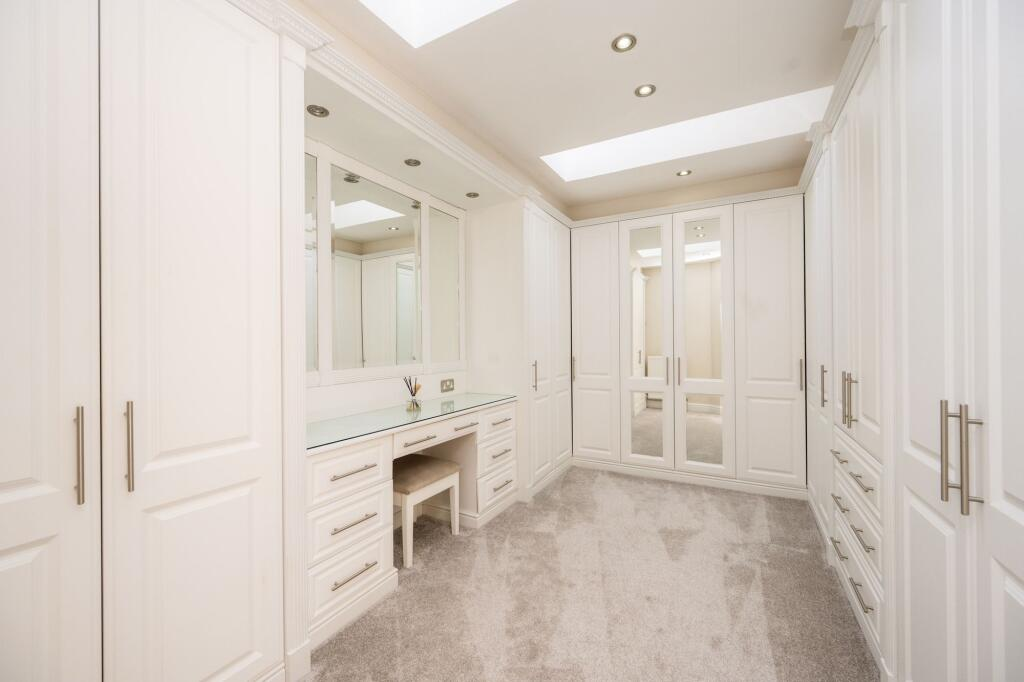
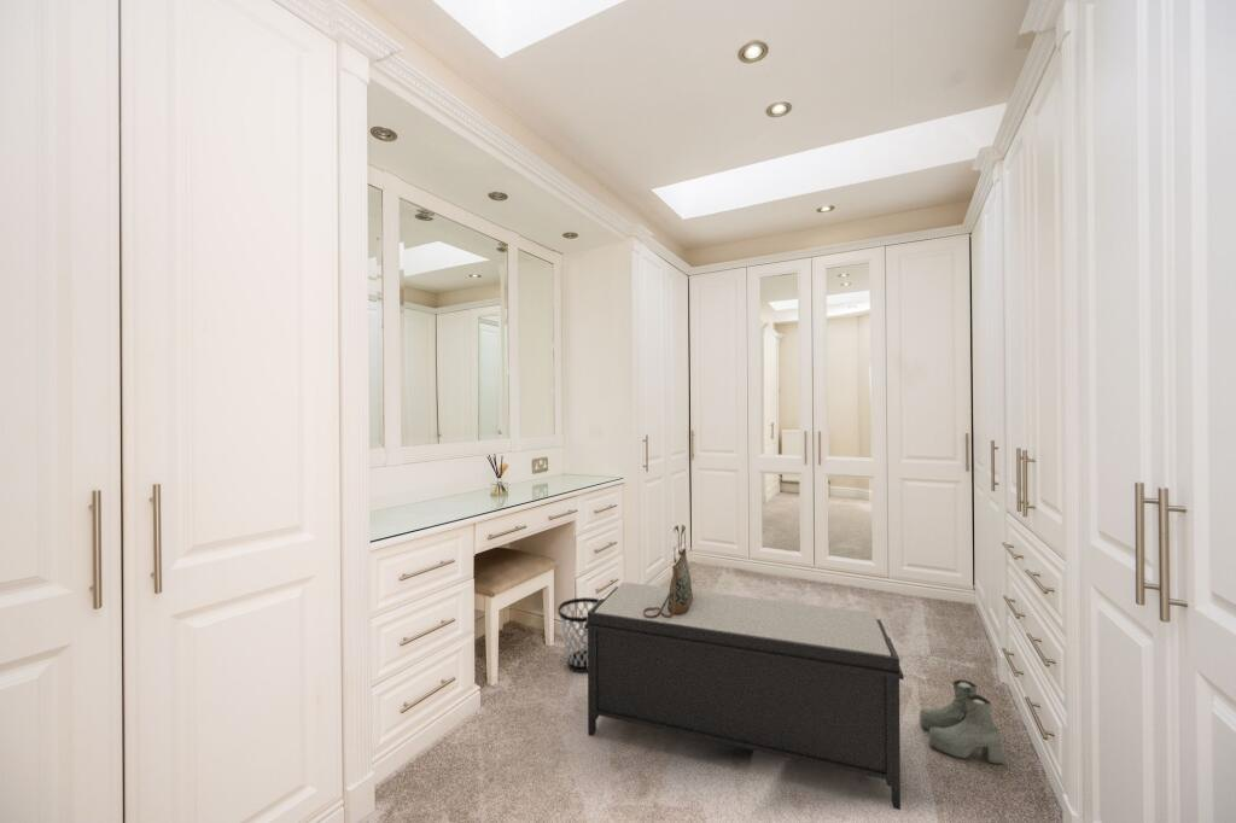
+ wastebasket [556,596,601,673]
+ handbag [643,524,693,618]
+ bench [583,582,905,811]
+ boots [919,678,1004,765]
